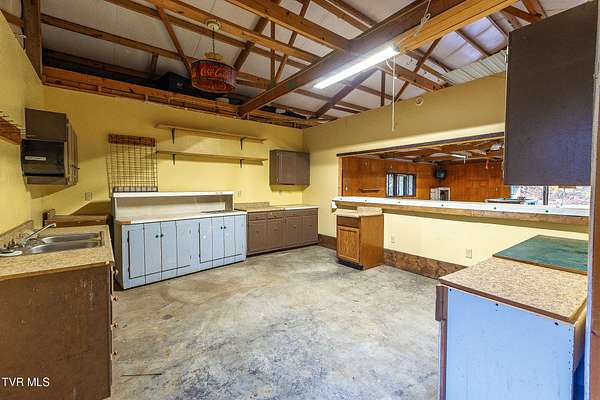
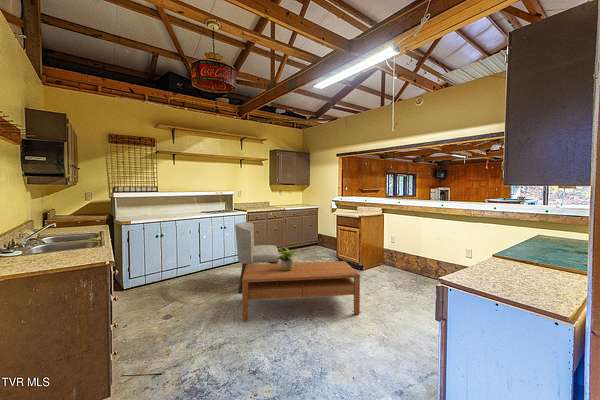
+ potted plant [277,246,297,270]
+ chair [234,221,280,294]
+ coffee table [241,260,361,322]
